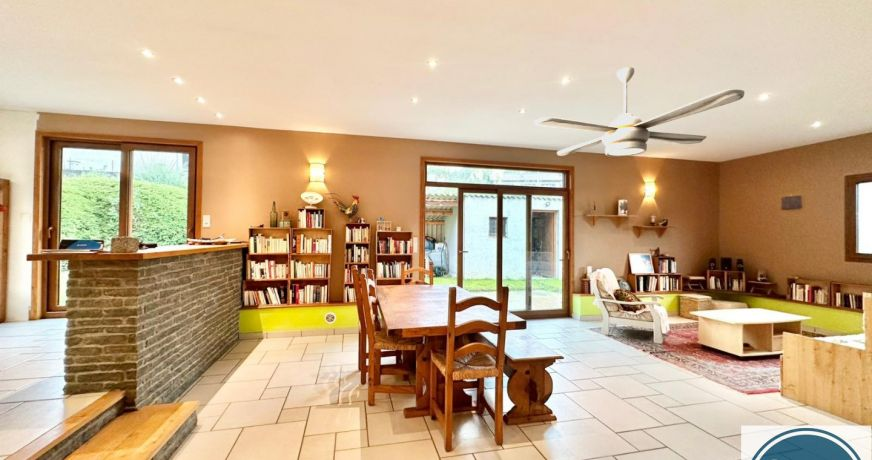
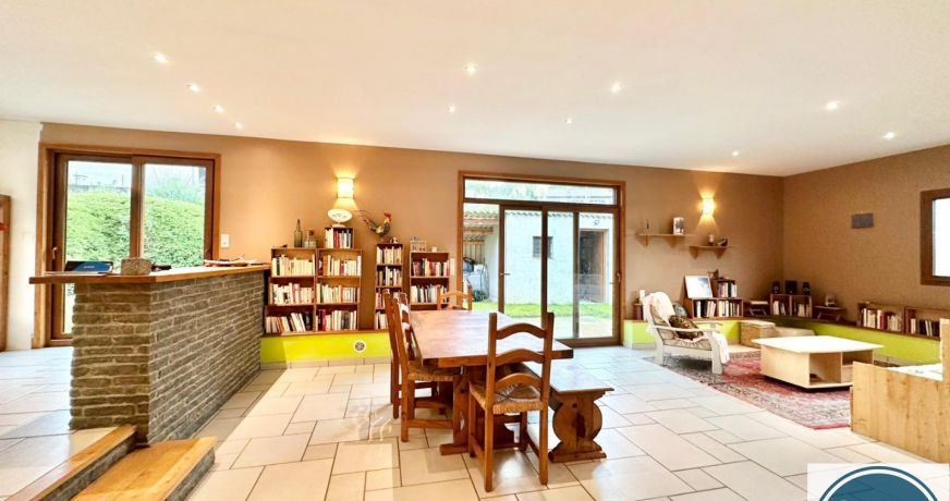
- ceiling fan [533,66,745,157]
